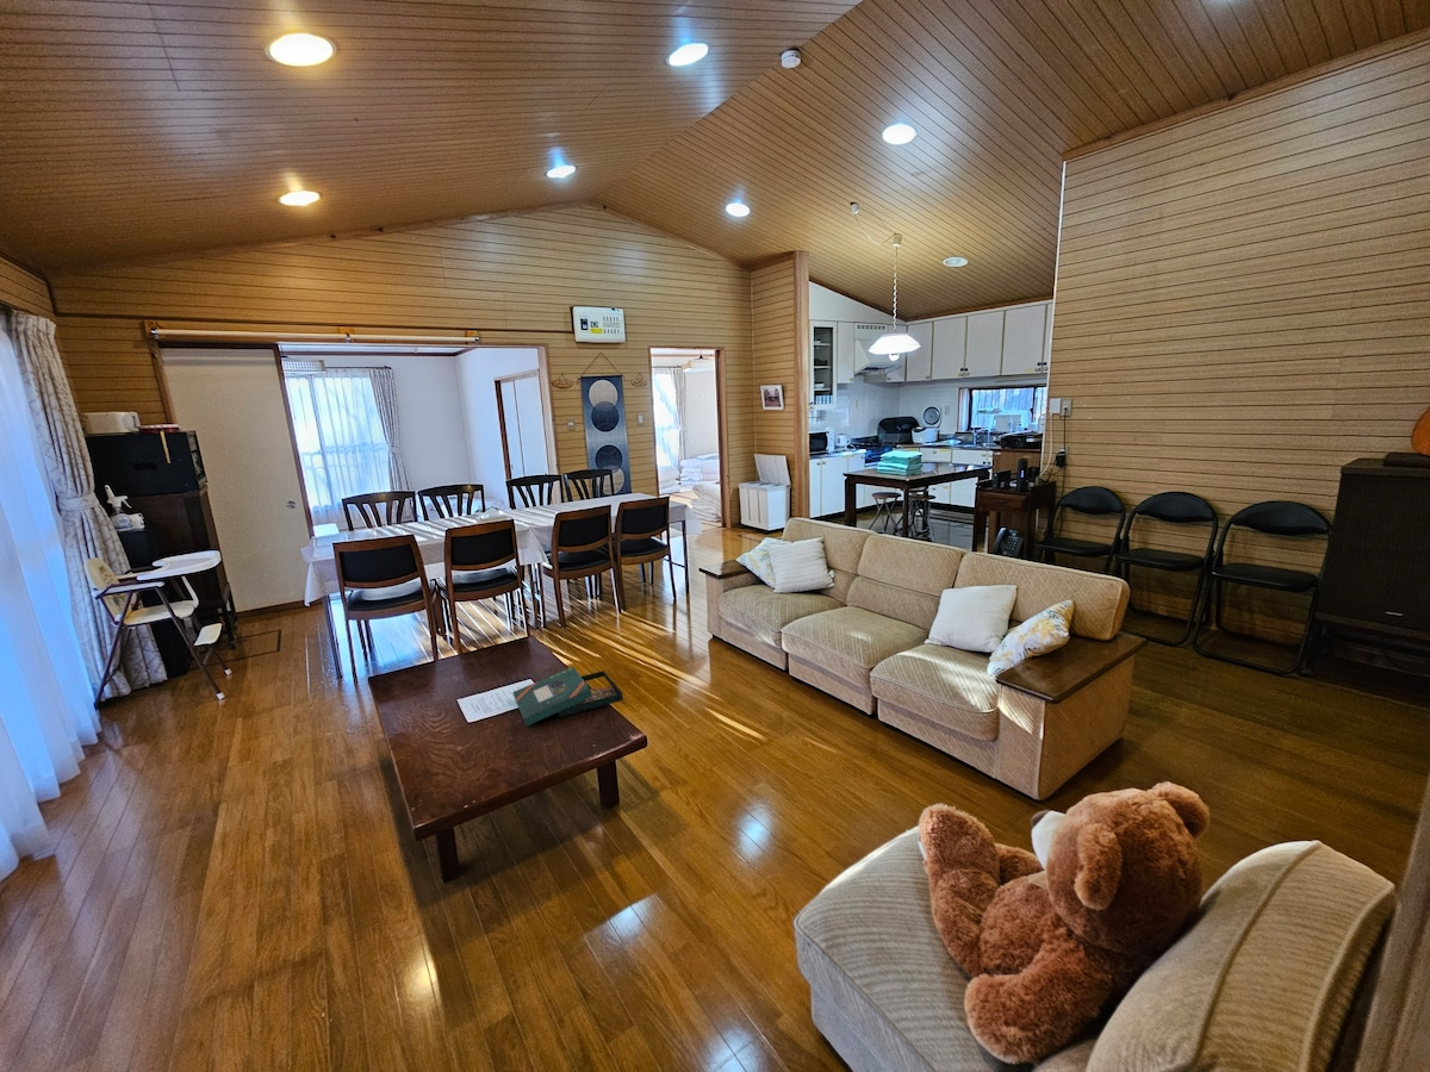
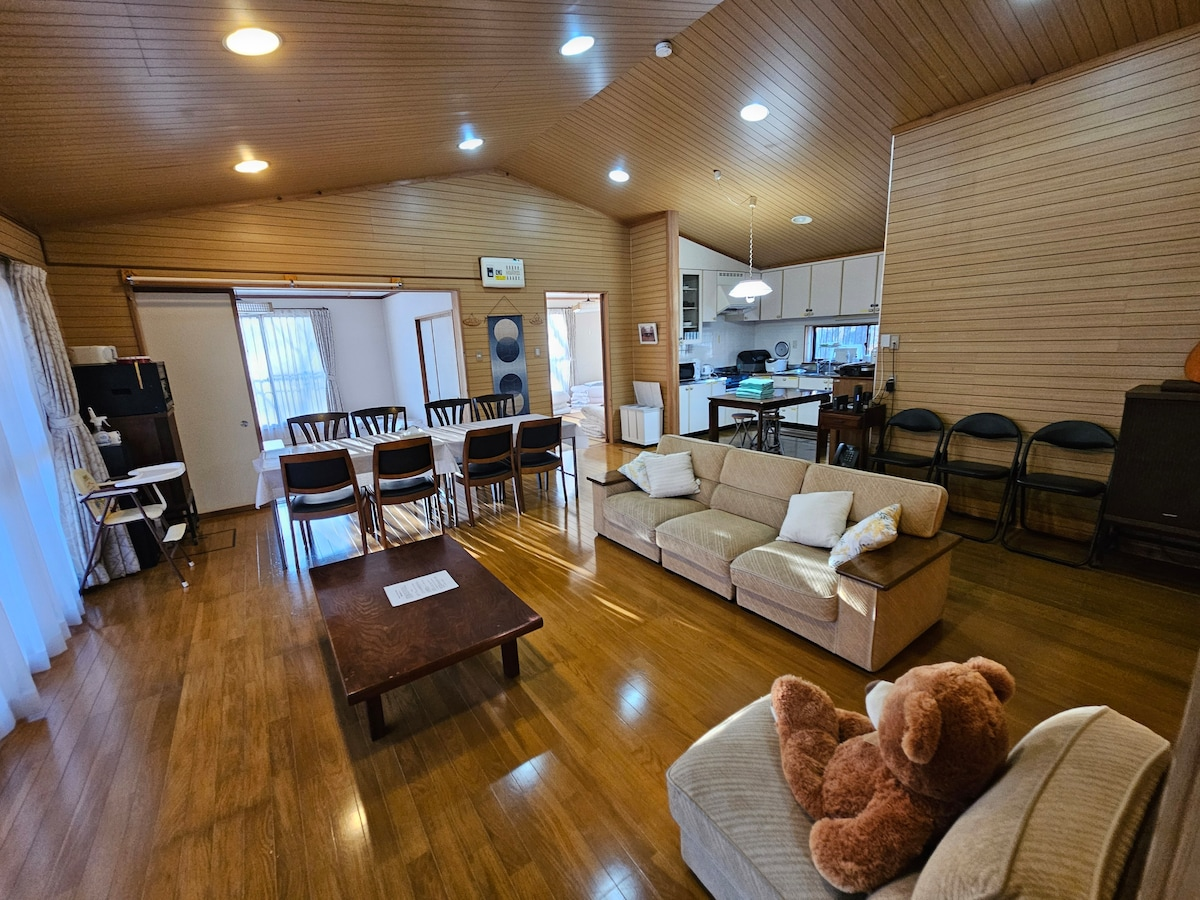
- board game [511,666,624,727]
